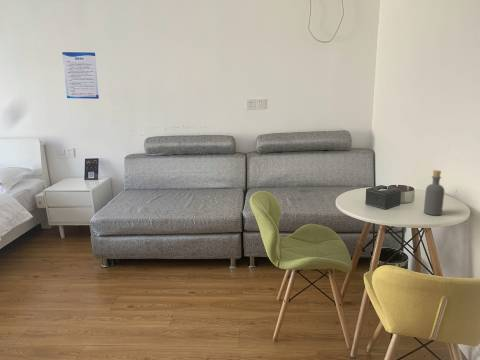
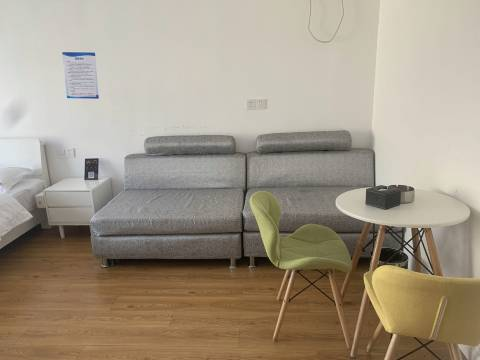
- bottle [423,169,445,216]
